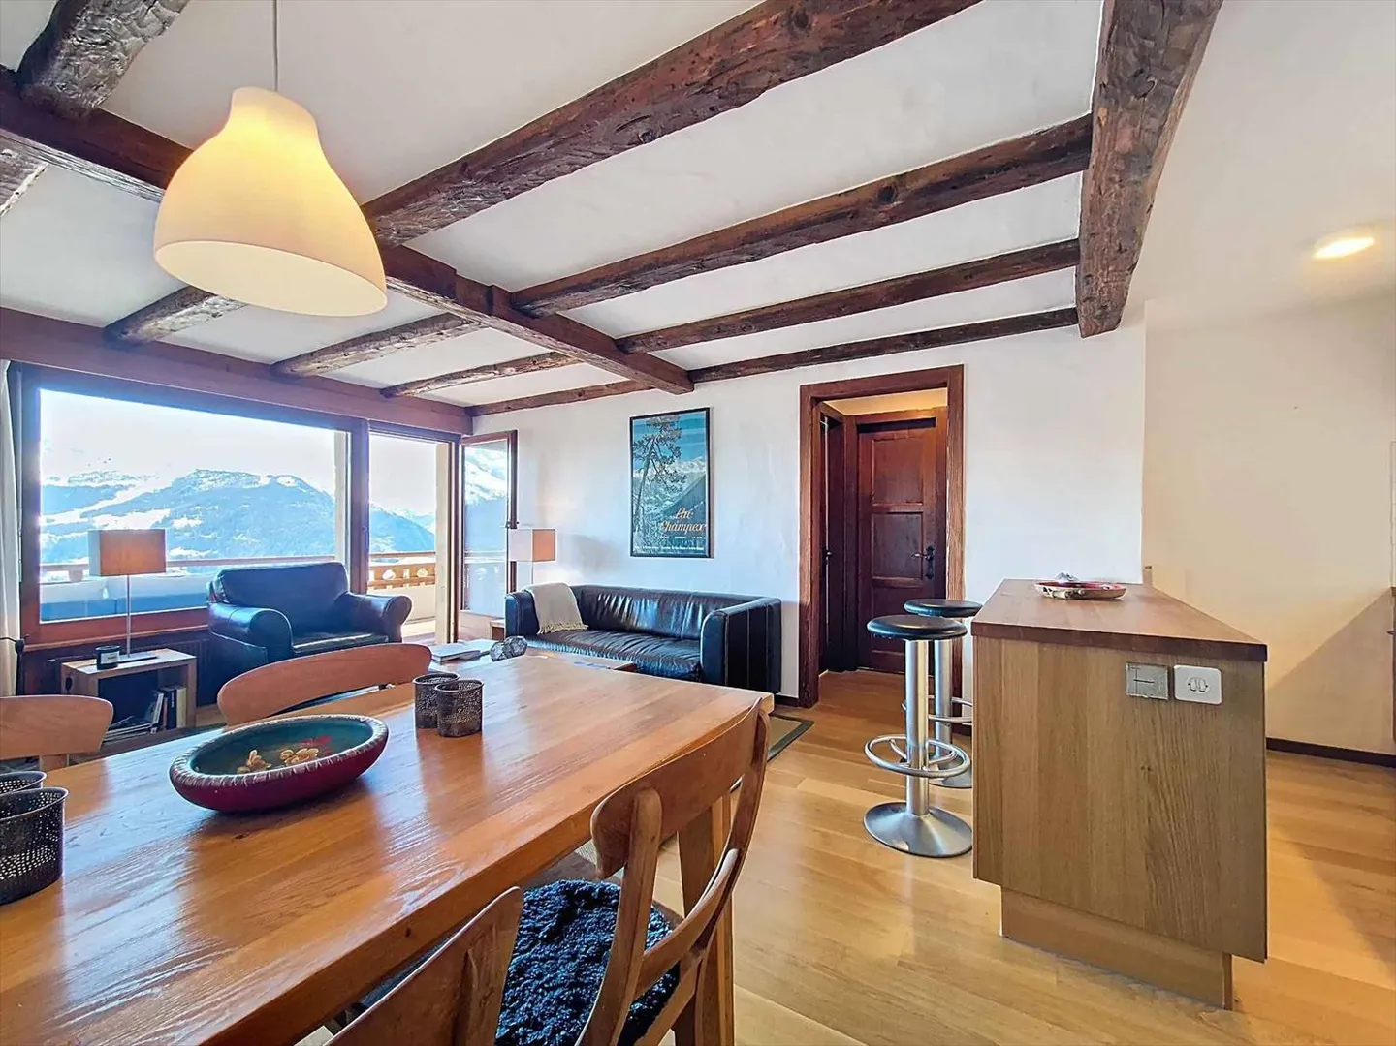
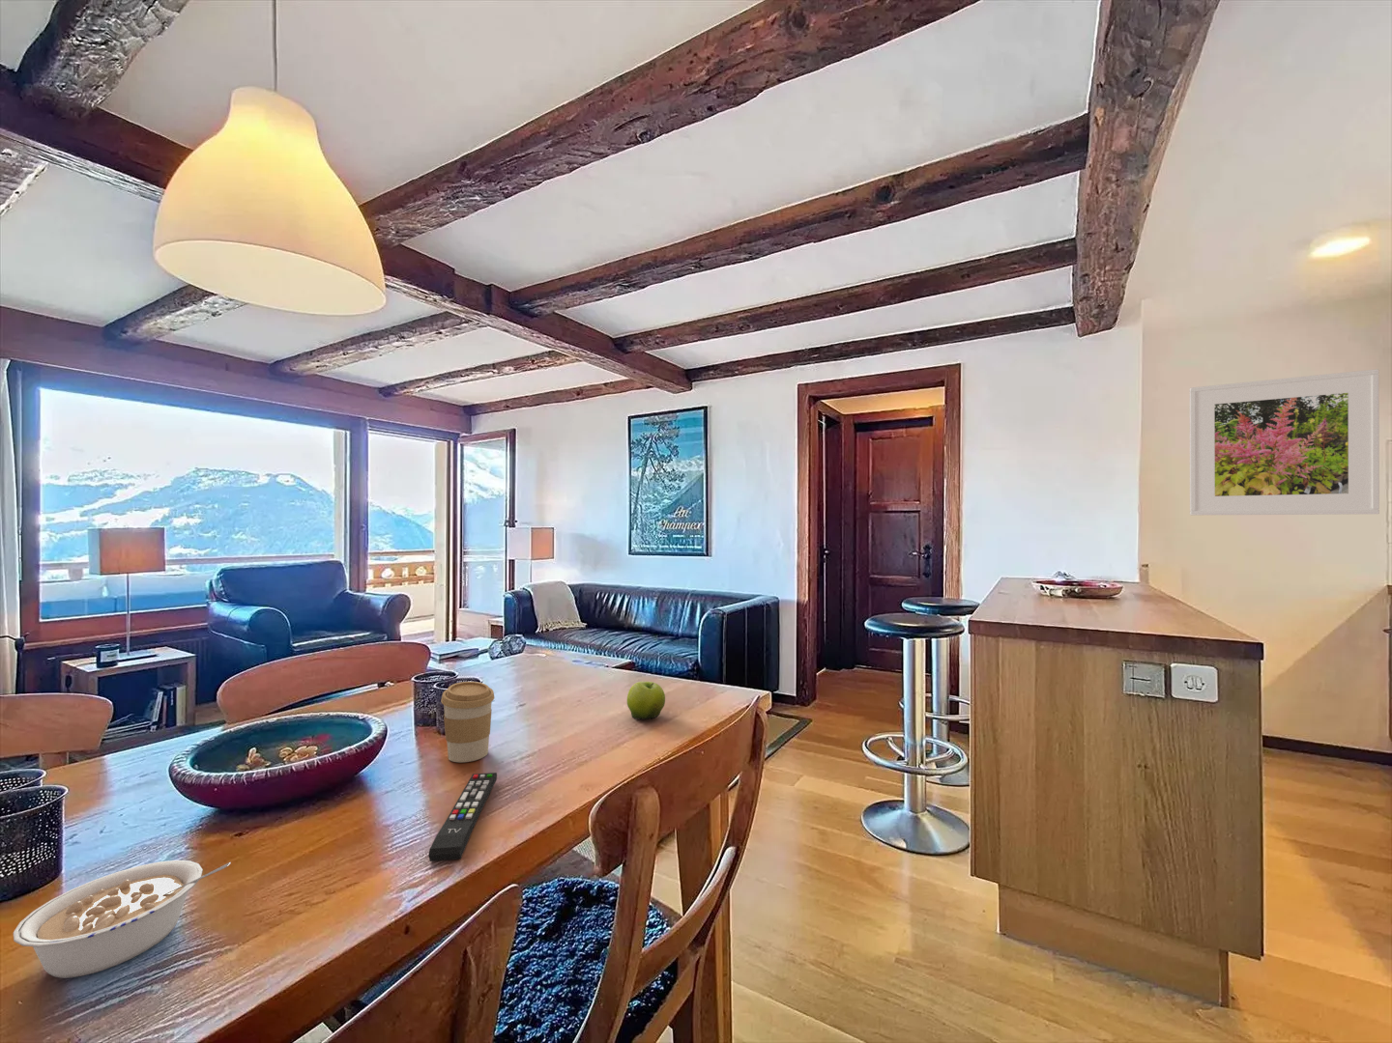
+ fruit [626,680,666,721]
+ legume [12,860,231,979]
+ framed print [1189,368,1380,516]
+ remote control [427,771,498,862]
+ coffee cup [440,680,495,763]
